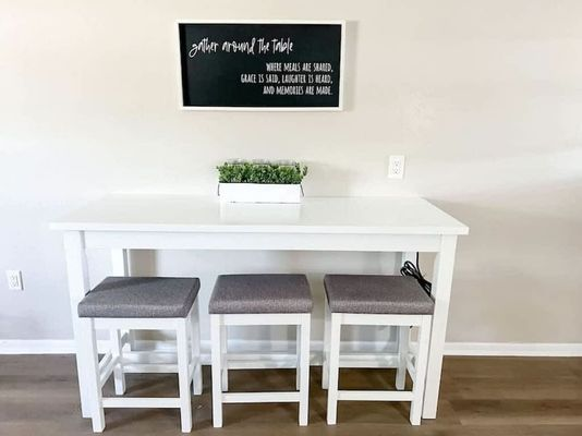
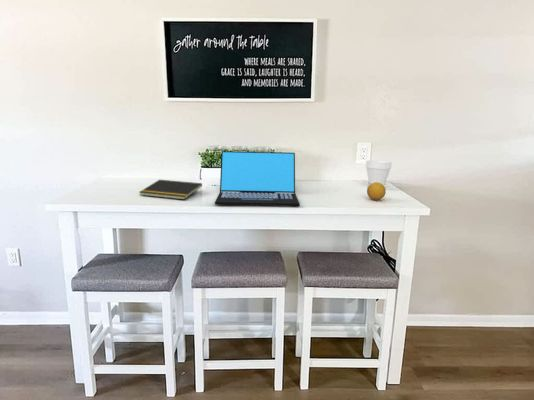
+ notepad [138,179,203,201]
+ fruit [366,182,387,201]
+ laptop [214,150,301,207]
+ cup [365,159,393,187]
